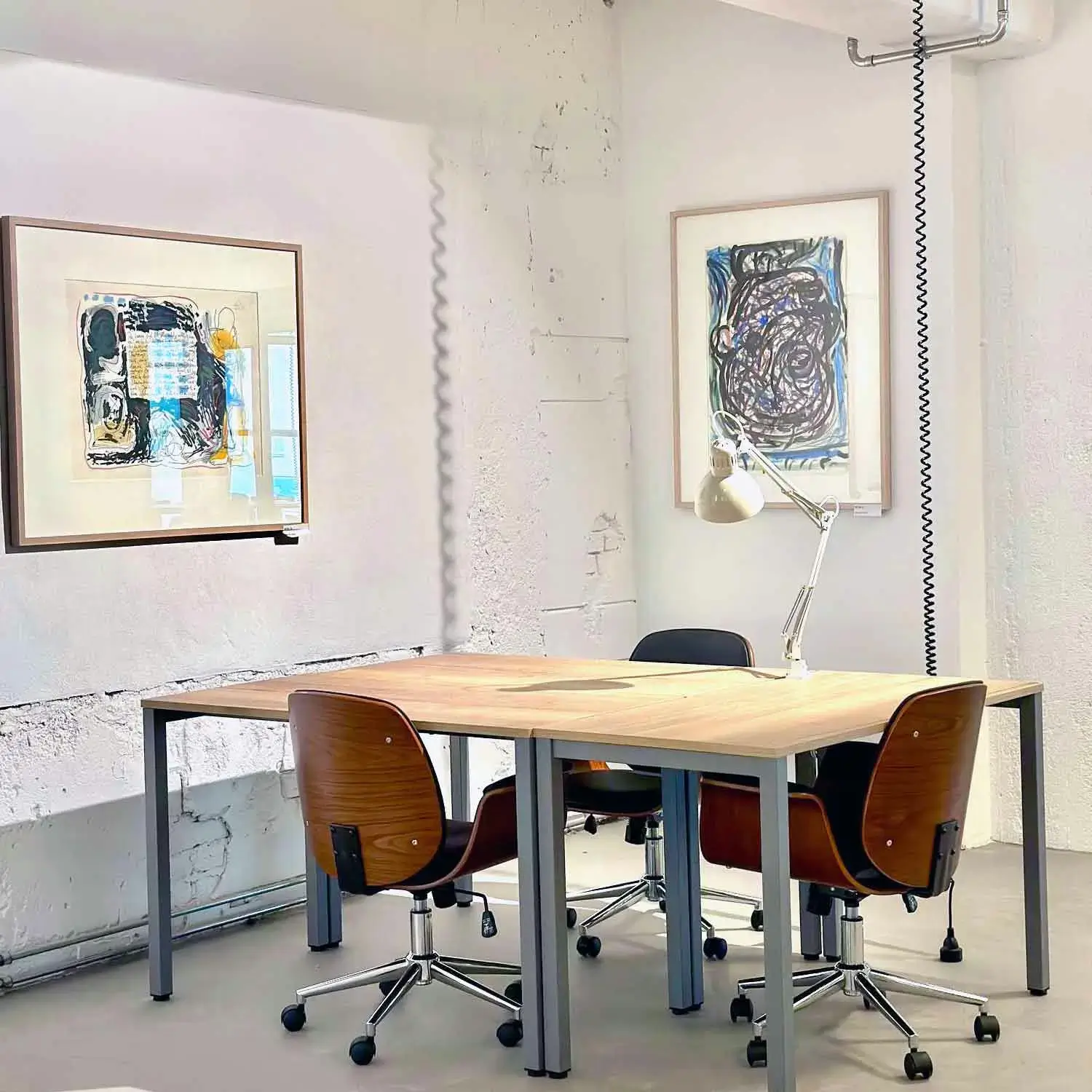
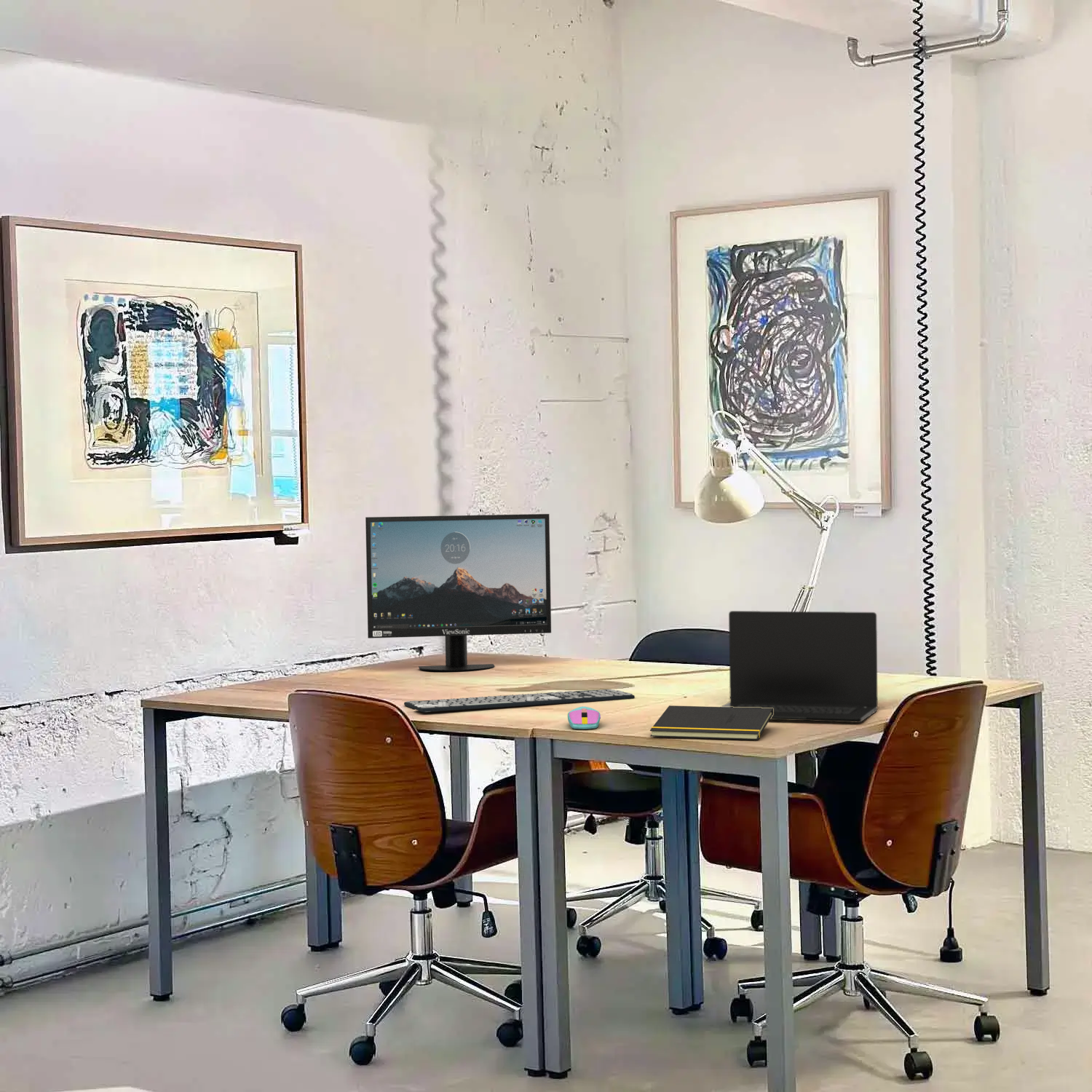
+ monitor [365,513,552,672]
+ computer mouse [567,705,601,729]
+ laptop [720,610,879,723]
+ keyboard [403,689,636,713]
+ notepad [649,705,773,740]
